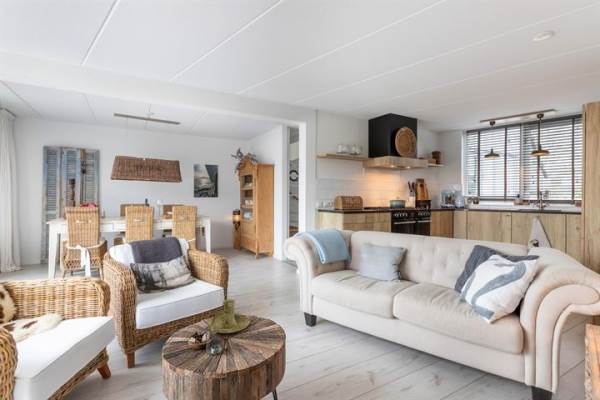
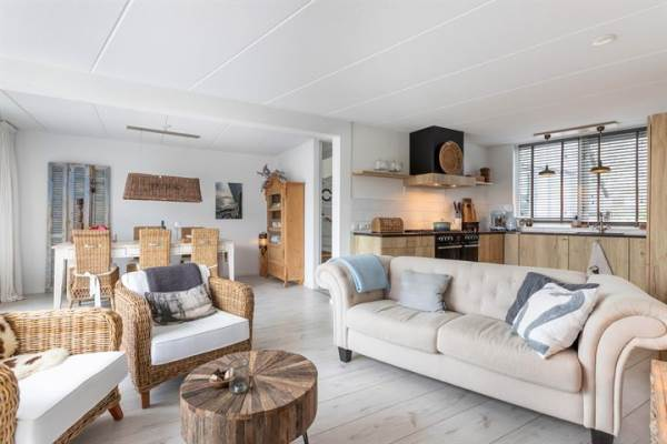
- candle holder [207,298,251,335]
